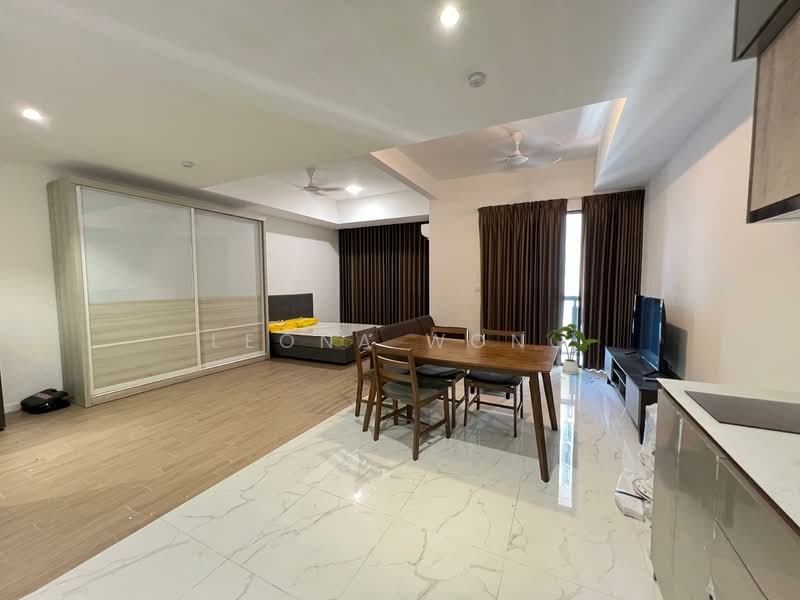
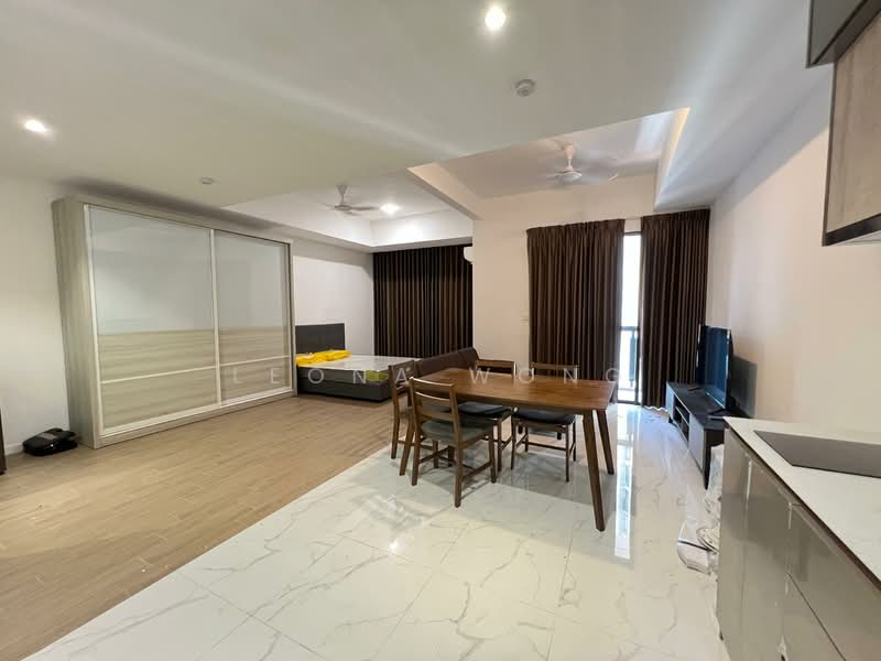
- house plant [545,323,601,375]
